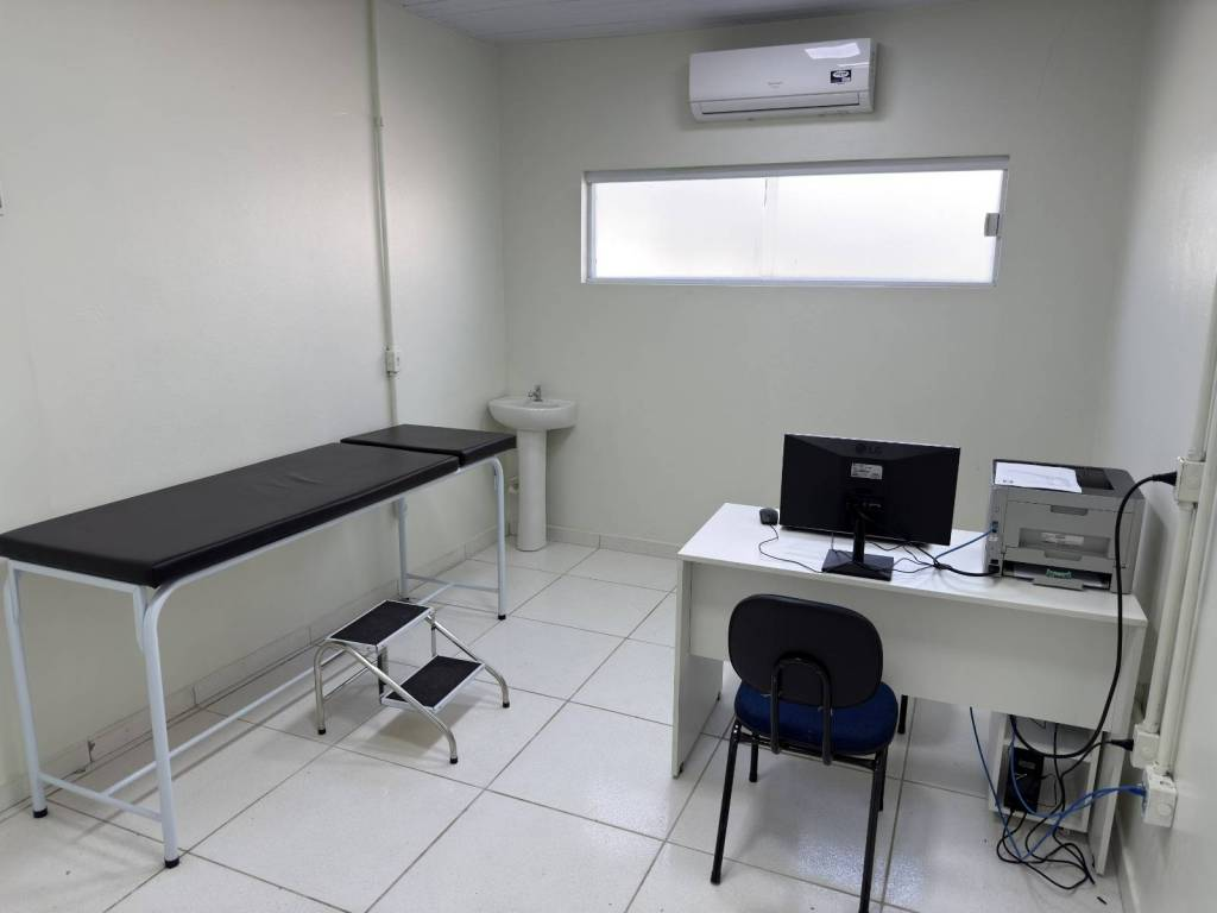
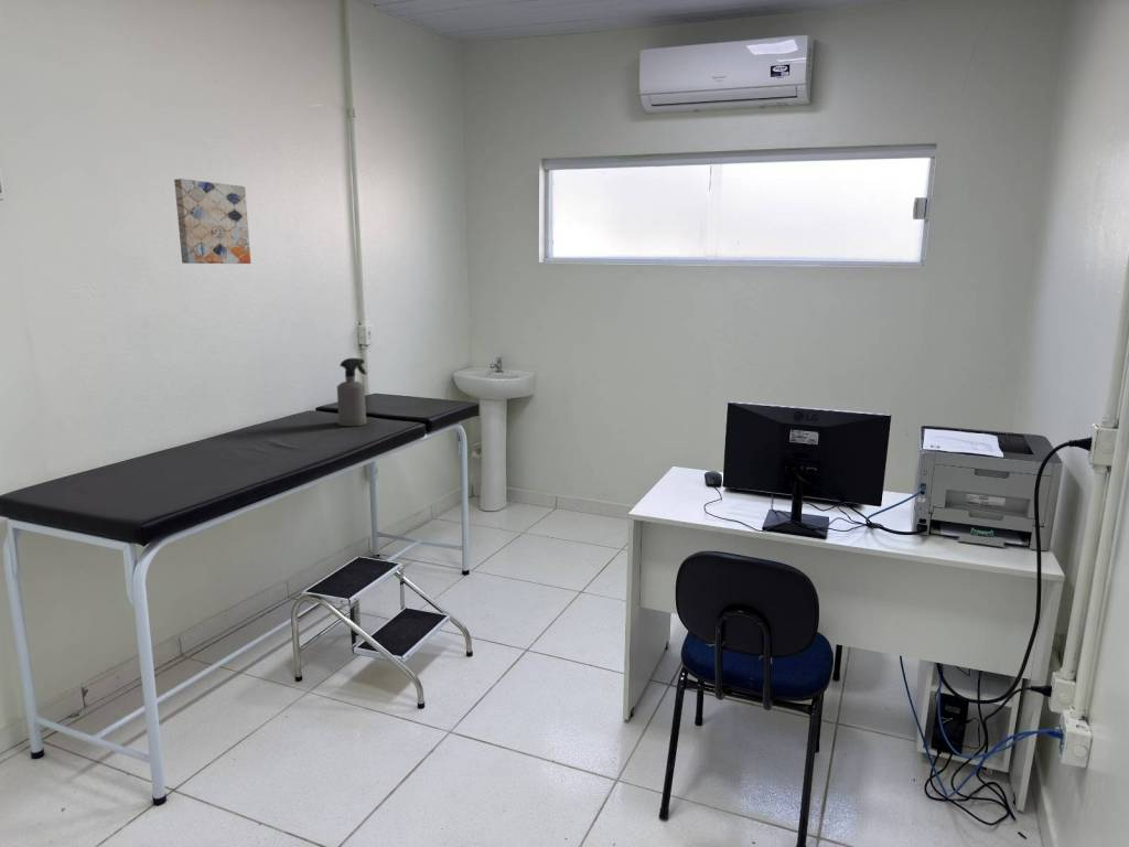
+ wall art [173,178,251,265]
+ spray bottle [336,357,368,427]
